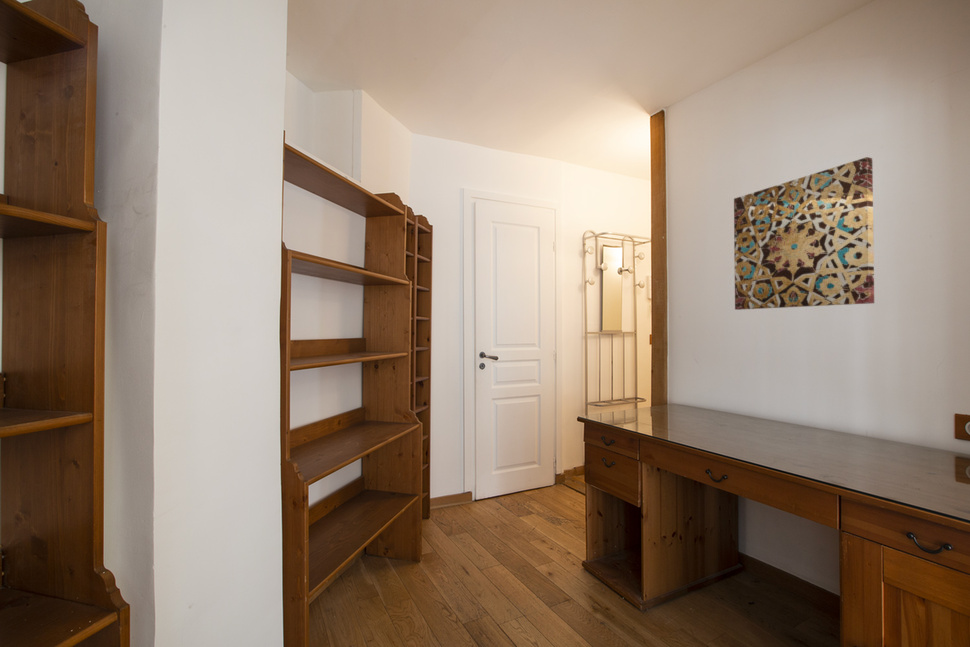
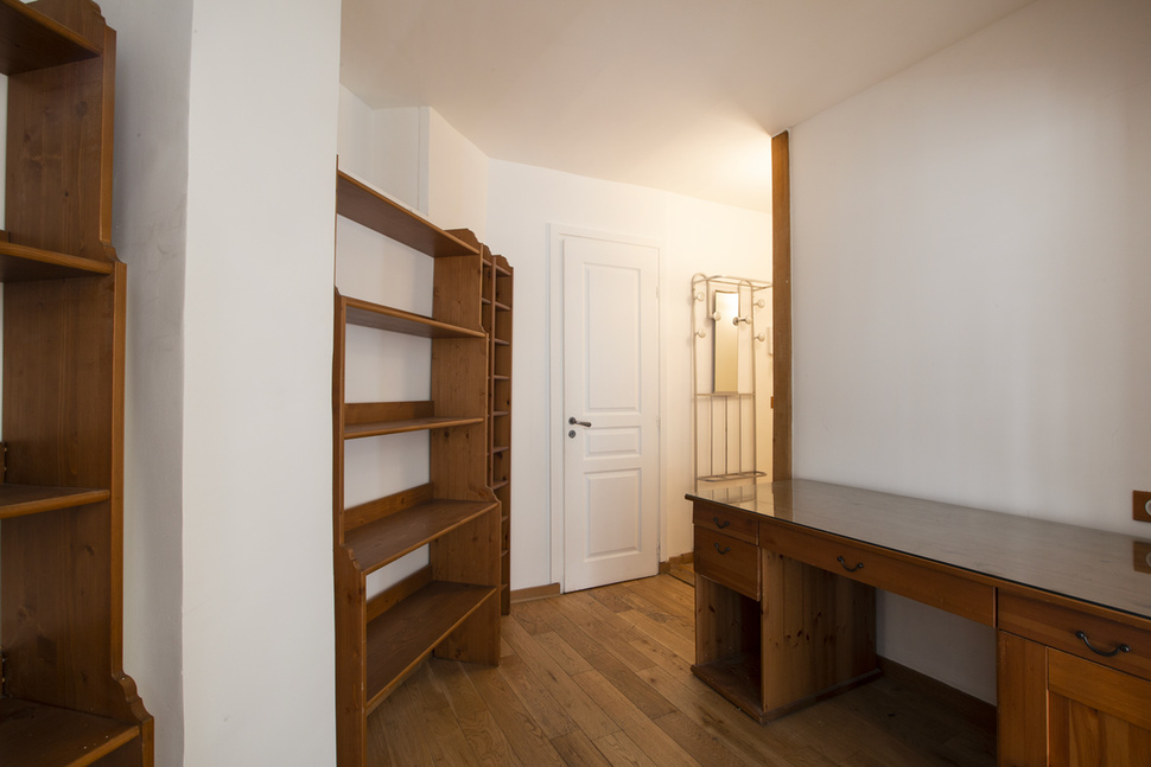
- wall art [733,156,875,311]
